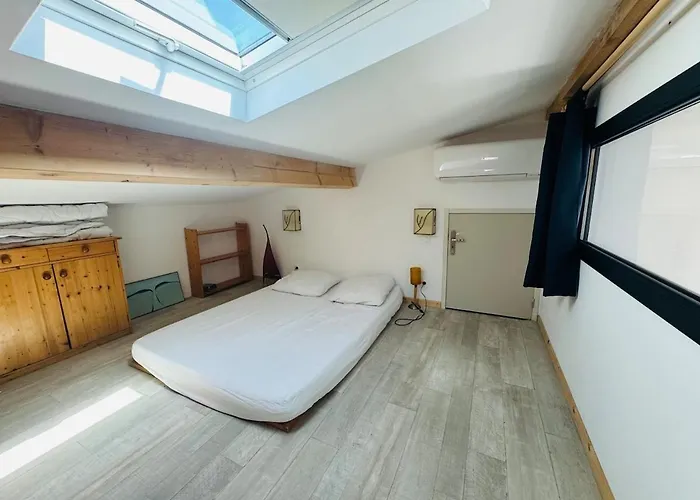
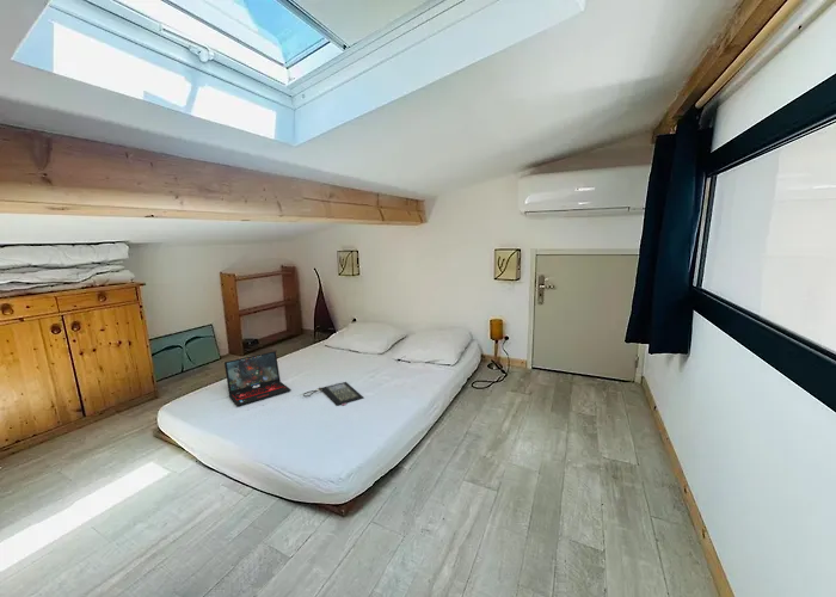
+ clutch bag [302,381,364,407]
+ laptop [223,350,291,407]
